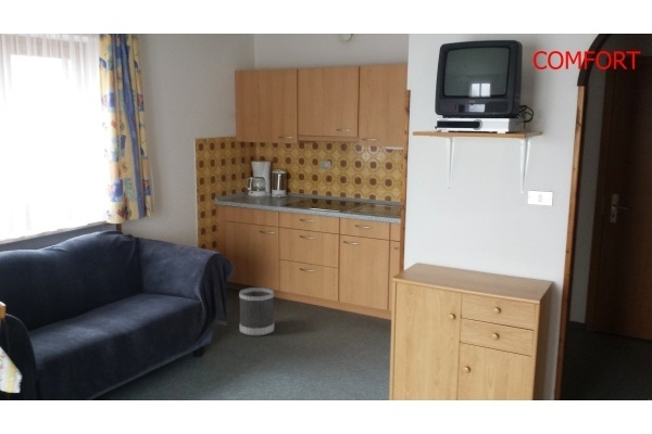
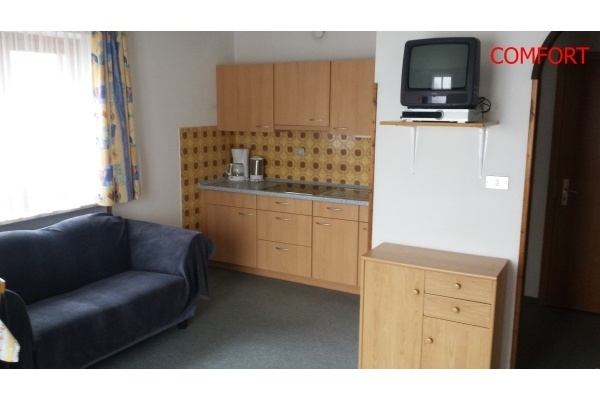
- wastebasket [238,286,275,337]
